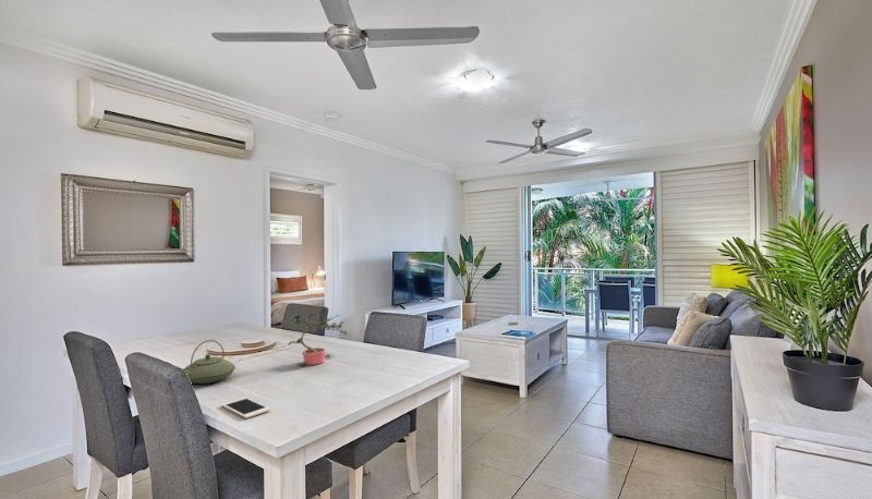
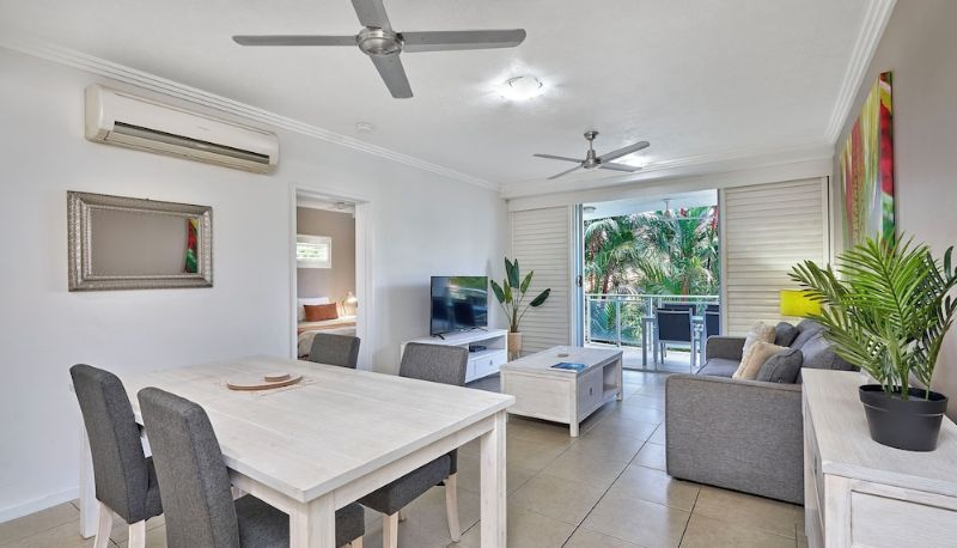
- potted plant [287,308,349,367]
- cell phone [221,397,271,419]
- teapot [182,339,237,385]
